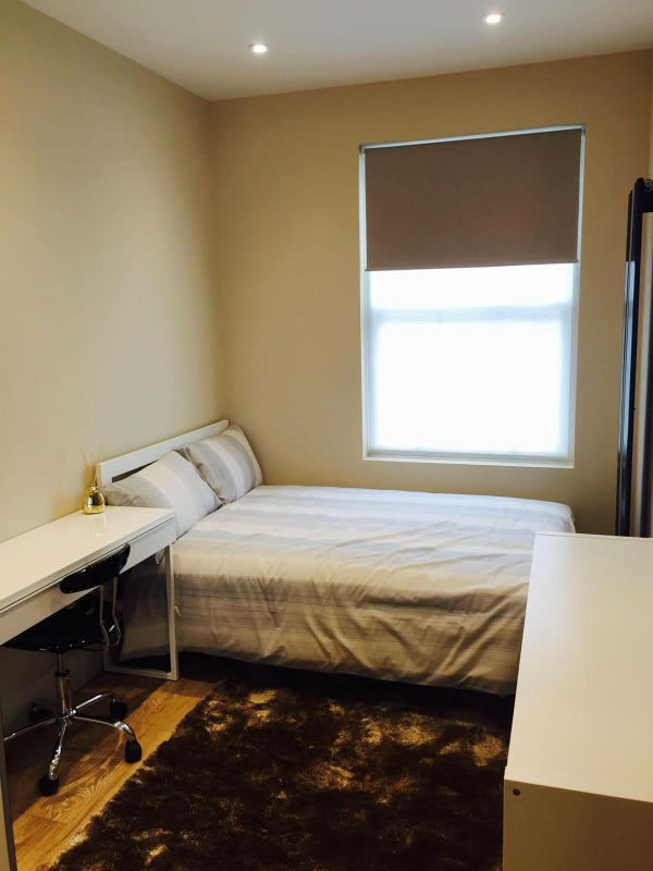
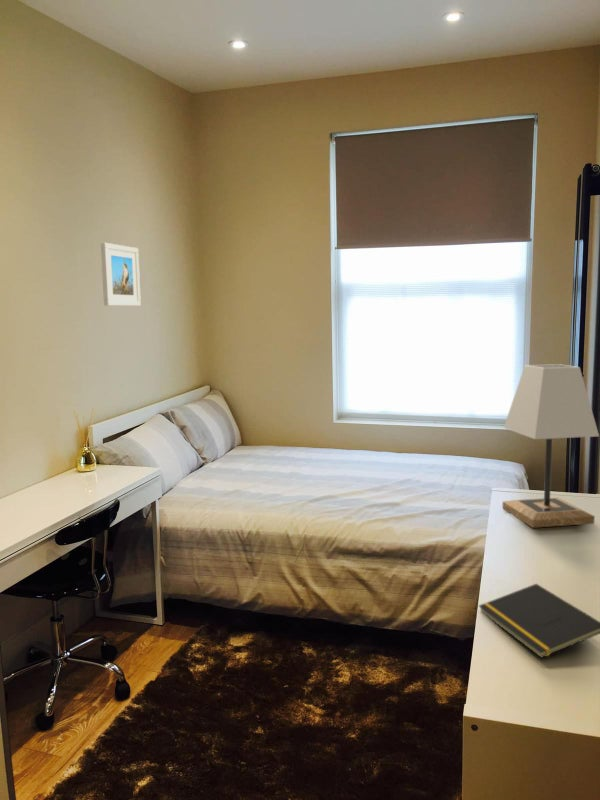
+ notepad [478,583,600,659]
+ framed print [100,242,142,307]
+ lamp [501,363,600,529]
